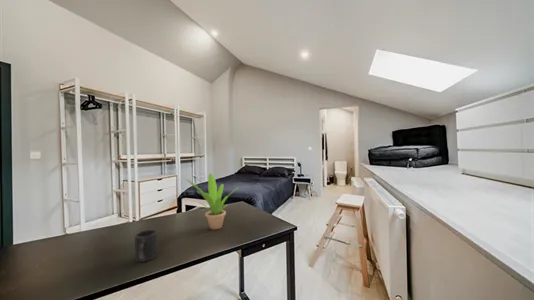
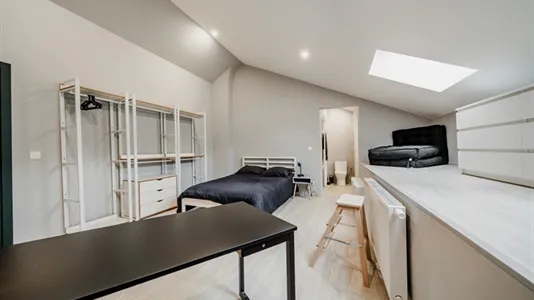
- potted plant [185,172,240,230]
- mug [134,229,159,263]
